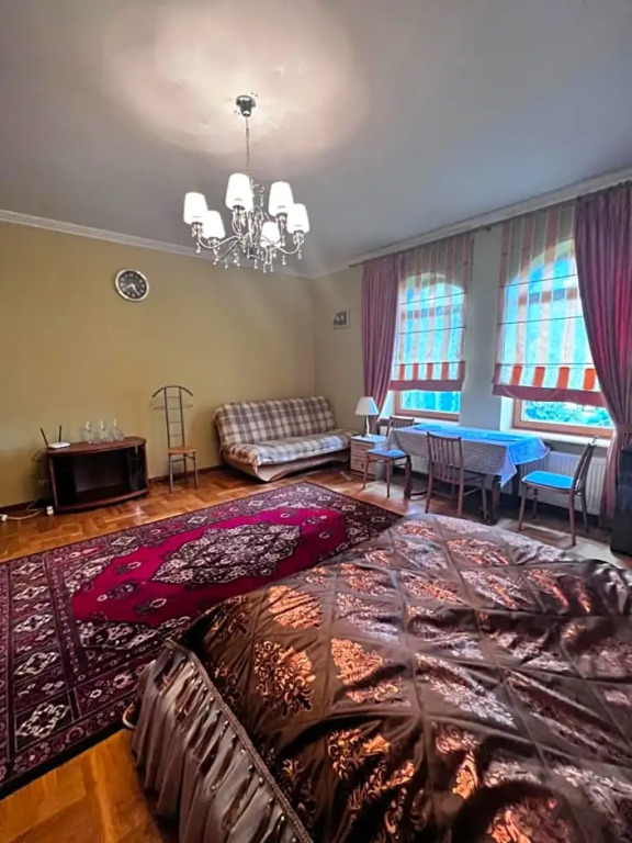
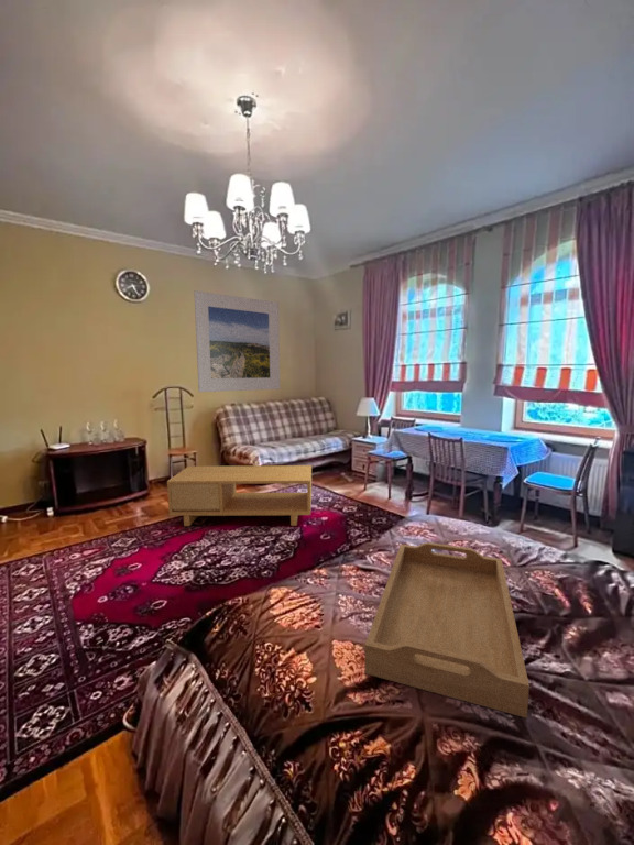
+ serving tray [364,541,531,720]
+ coffee table [166,464,313,527]
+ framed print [193,289,281,393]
